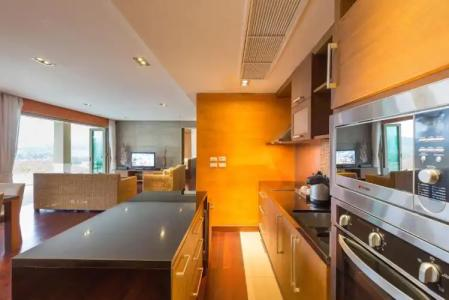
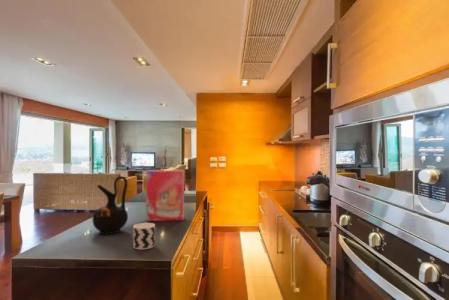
+ cereal box [145,169,185,222]
+ cup [132,222,156,250]
+ ceramic jug [92,175,129,235]
